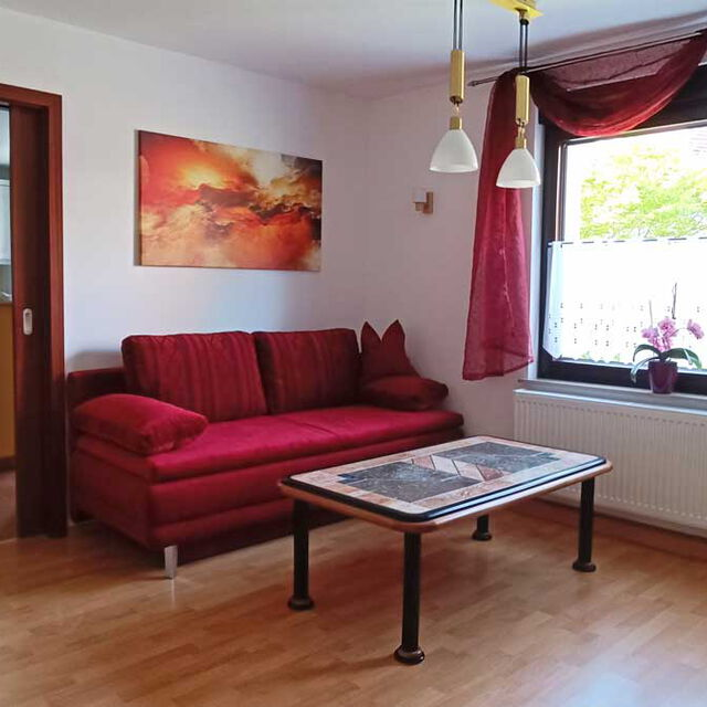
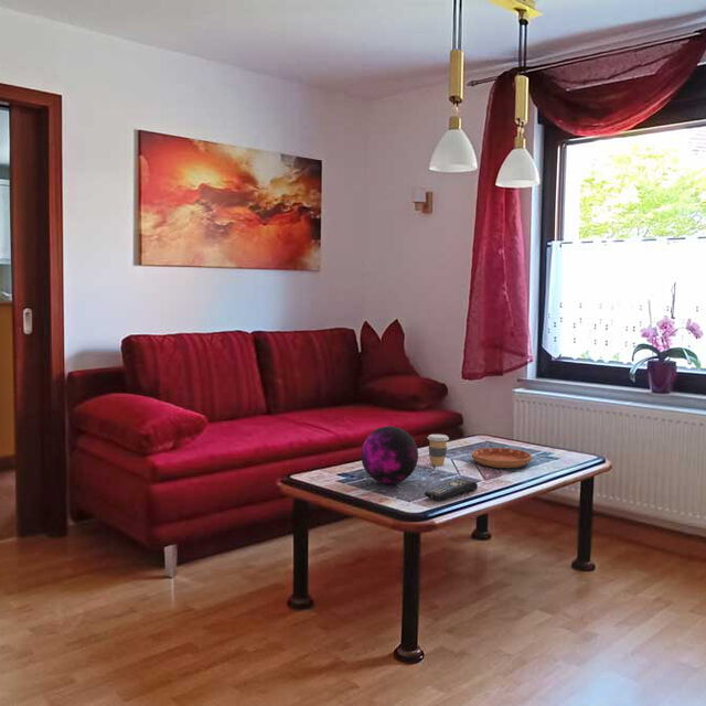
+ remote control [424,478,479,501]
+ saucer [471,447,533,469]
+ decorative orb [360,426,419,485]
+ coffee cup [427,434,450,467]
